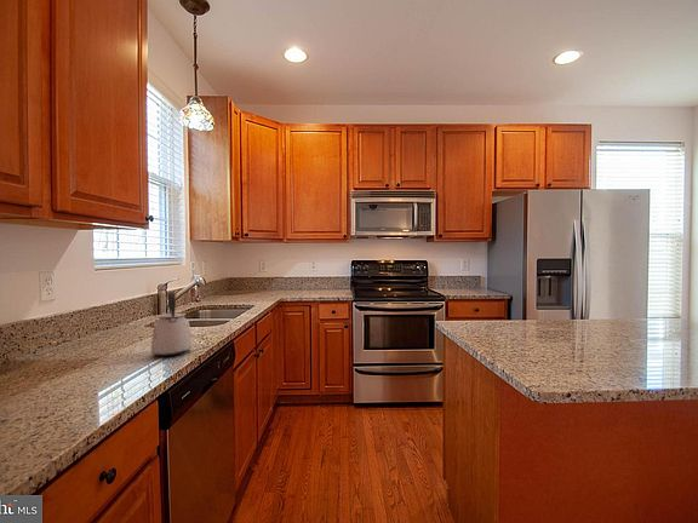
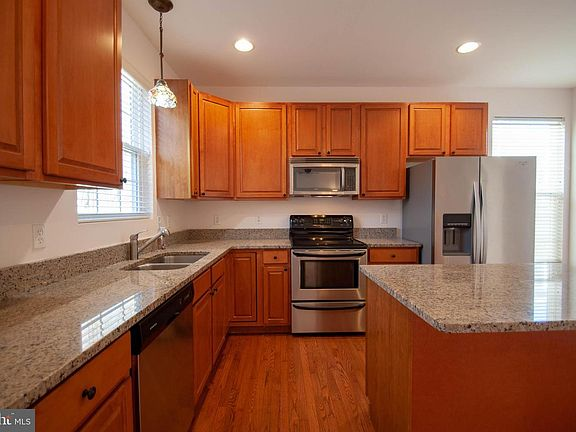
- kettle [150,291,193,357]
